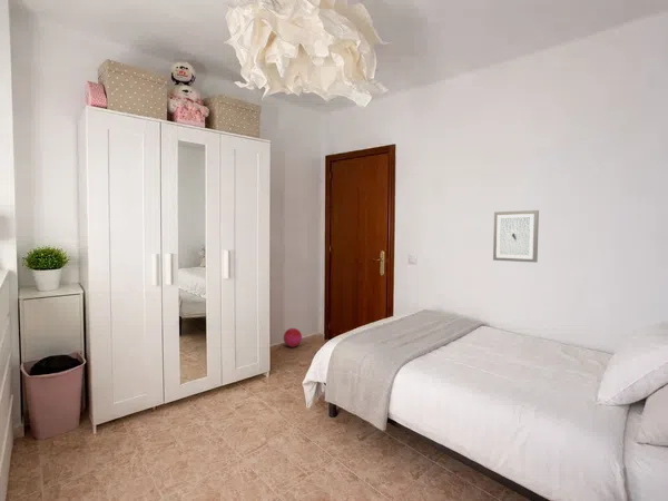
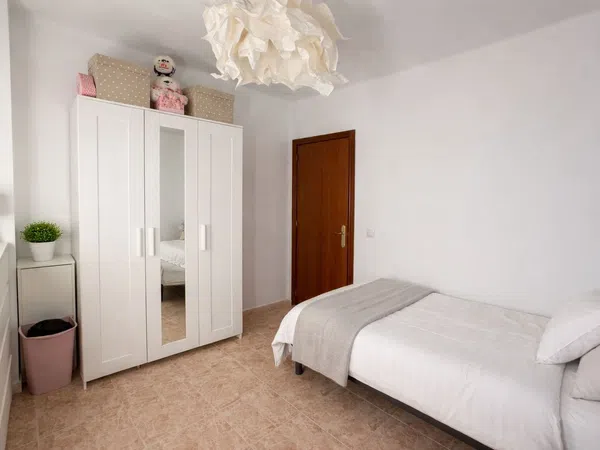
- wall art [492,209,540,264]
- ball [283,327,303,348]
